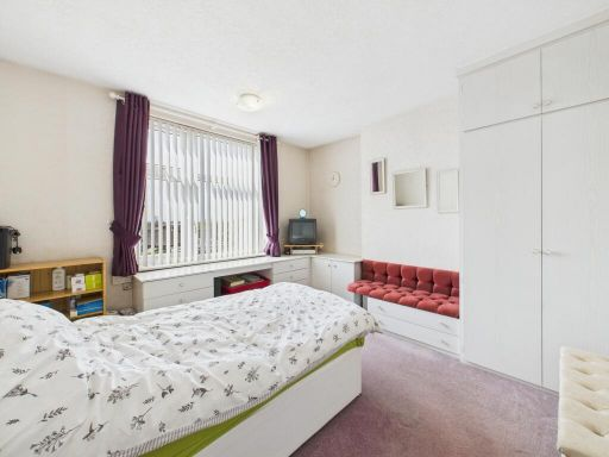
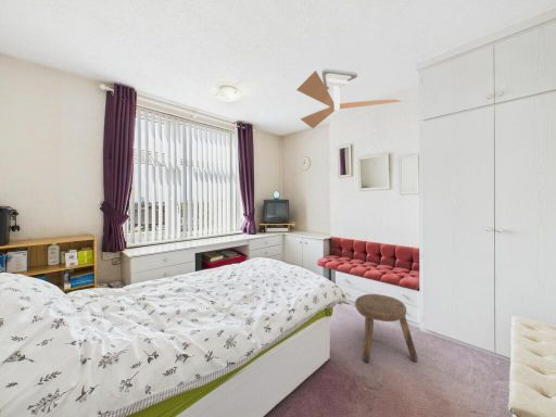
+ ceiling fan [295,67,401,129]
+ stool [354,293,419,364]
